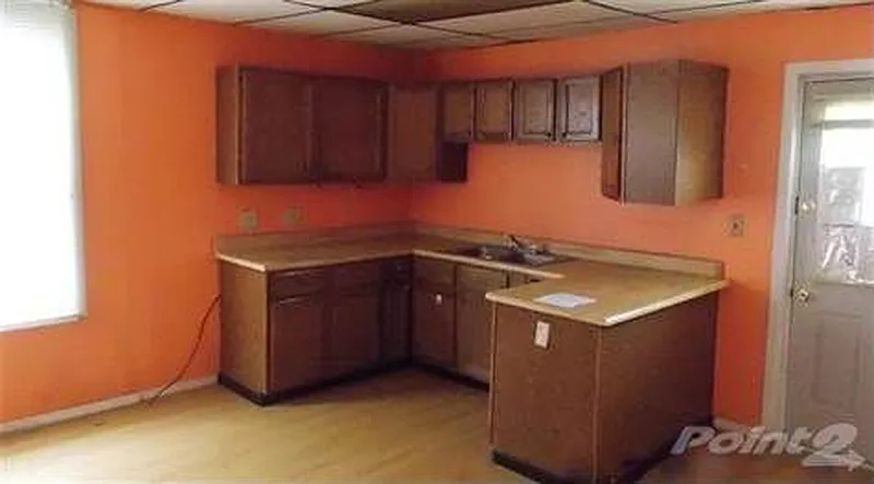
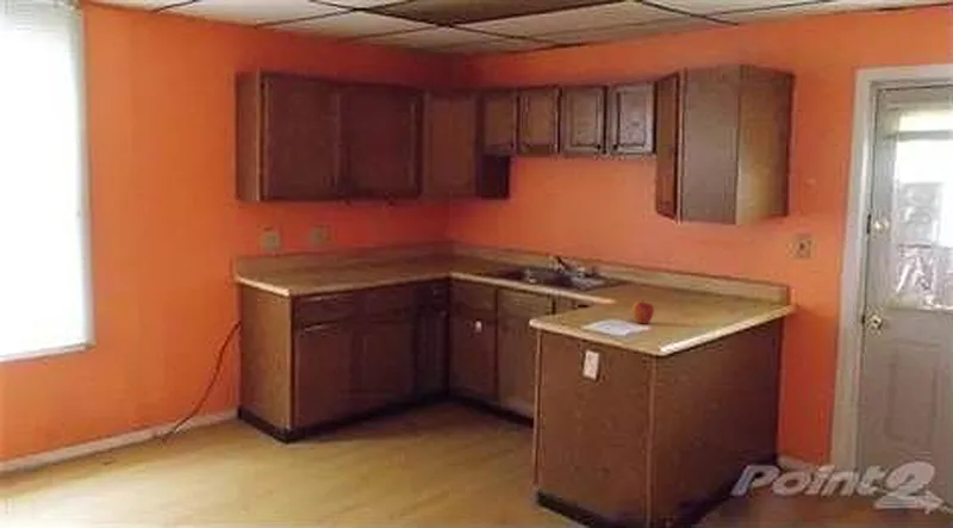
+ apple [631,300,655,324]
